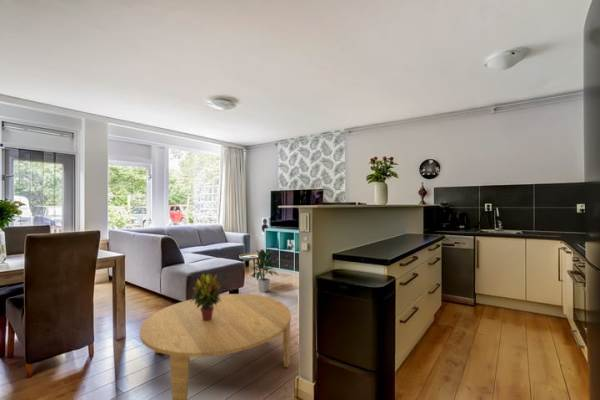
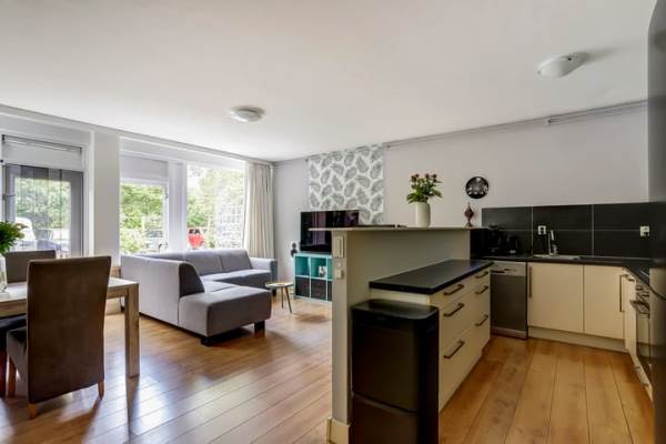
- indoor plant [249,248,280,293]
- coffee table [139,293,292,400]
- potted plant [190,272,222,321]
